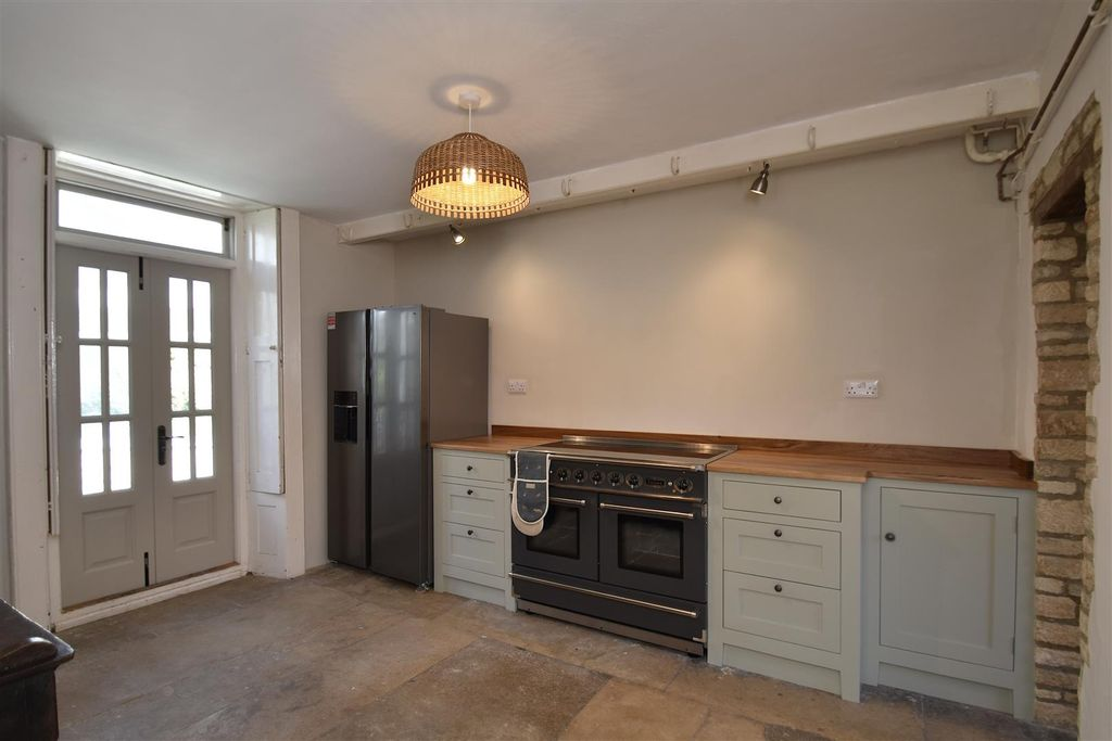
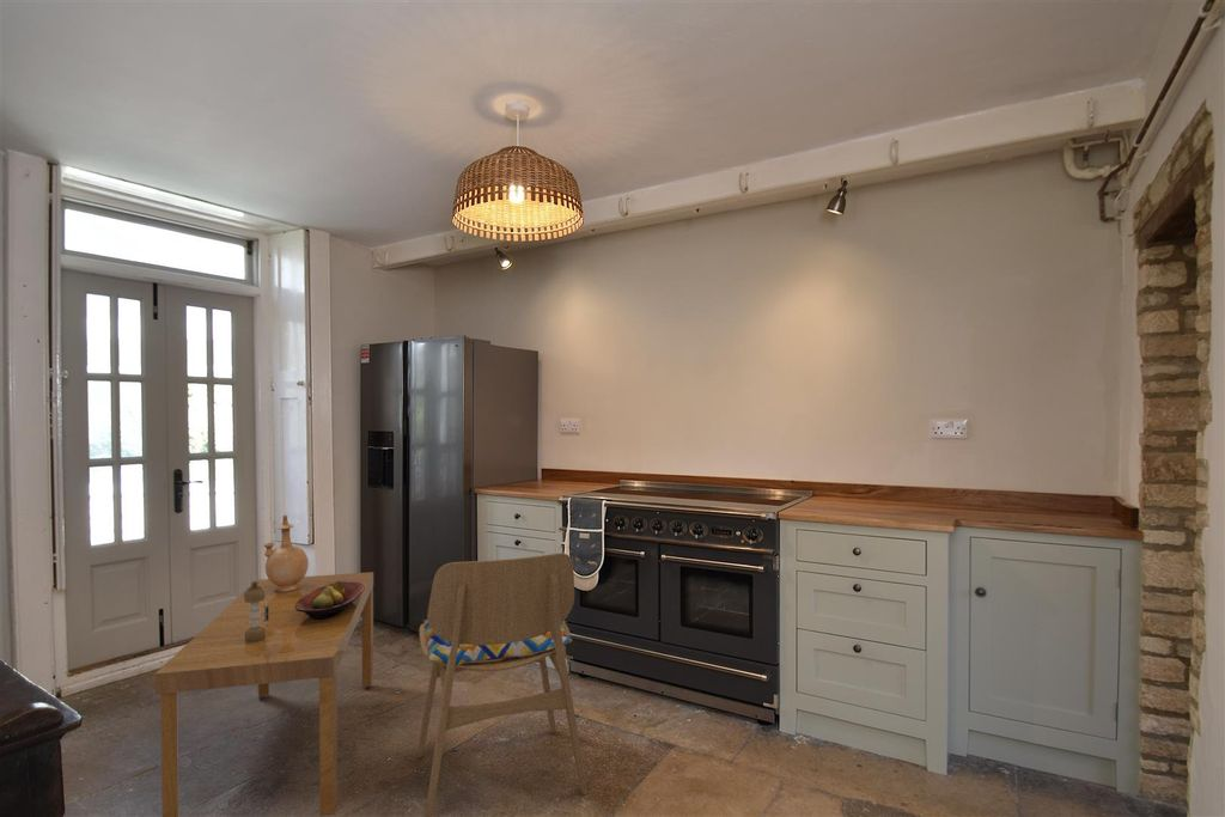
+ dining chair [416,551,589,817]
+ vase [263,514,310,592]
+ fruit bowl [294,580,365,620]
+ dining table [153,571,374,817]
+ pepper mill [244,580,269,642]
